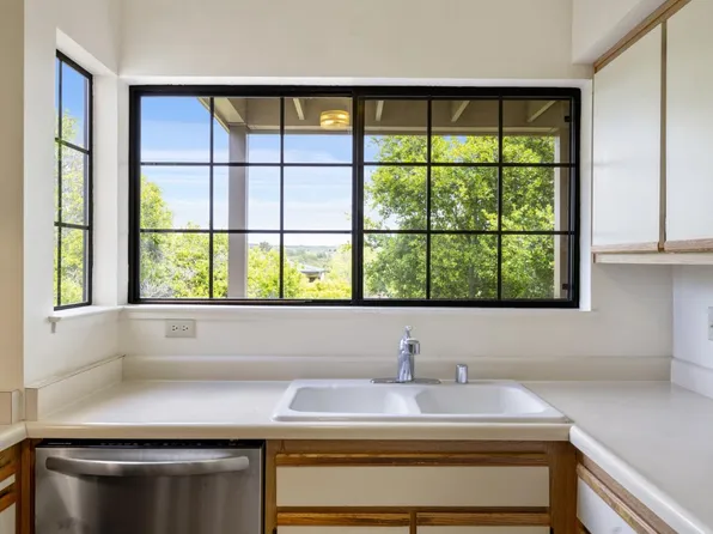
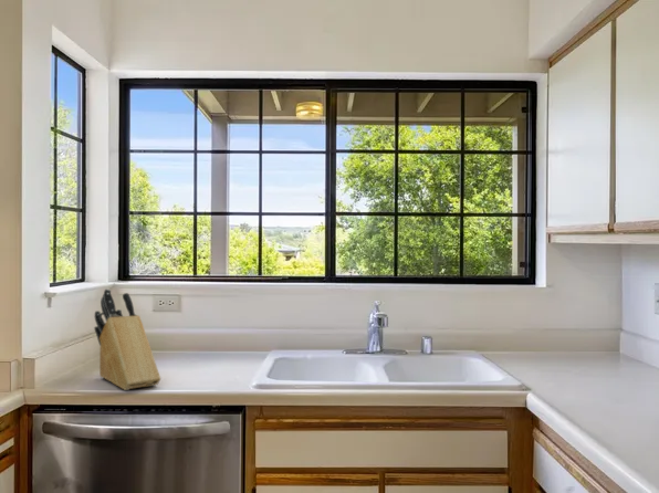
+ knife block [93,287,161,391]
